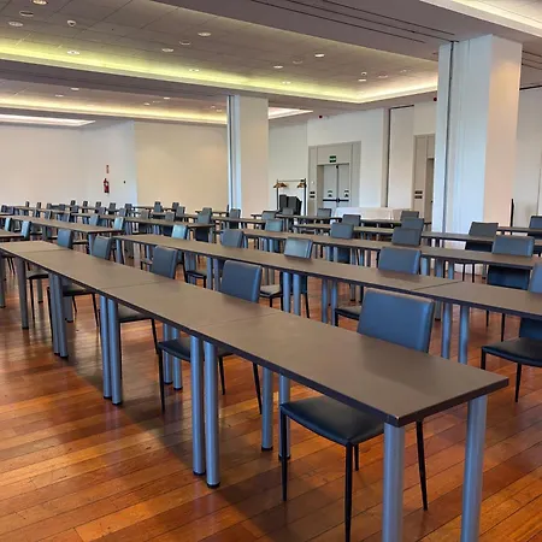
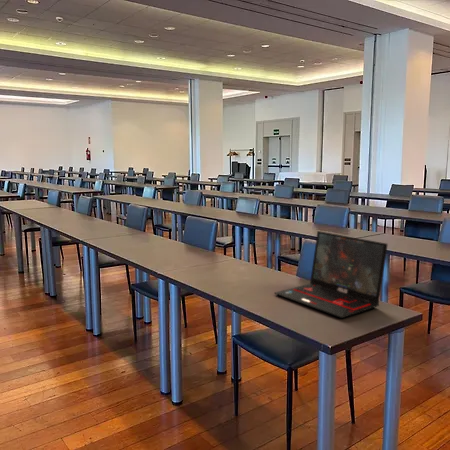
+ laptop [274,230,389,319]
